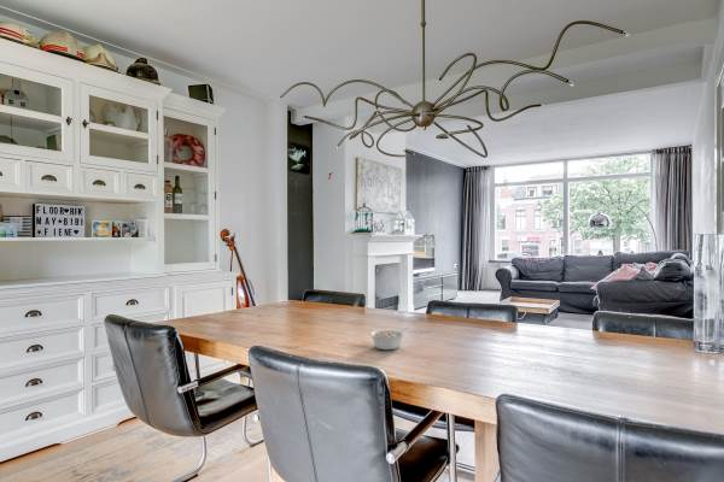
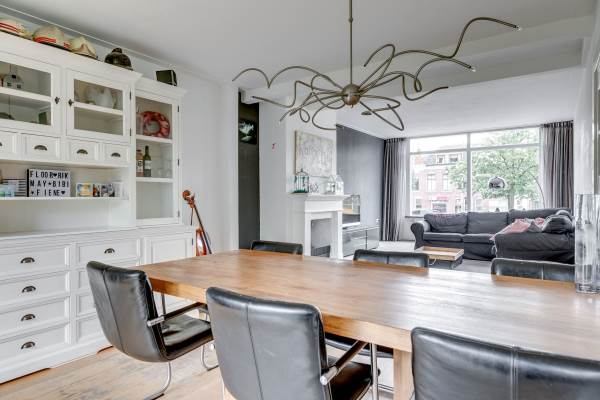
- legume [368,327,409,351]
